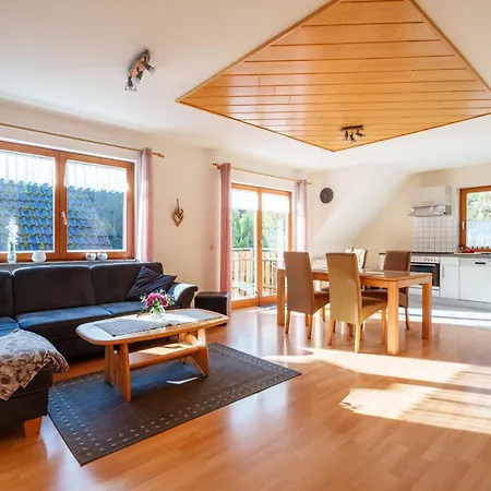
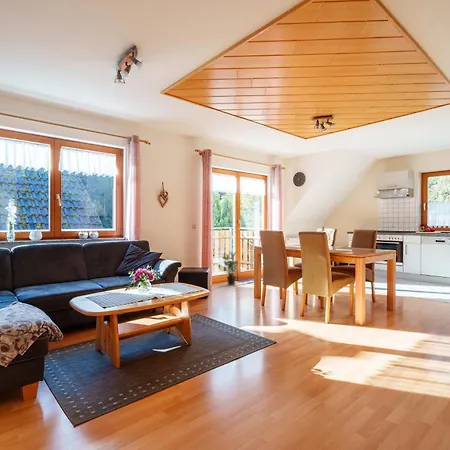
+ potted plant [221,250,240,286]
